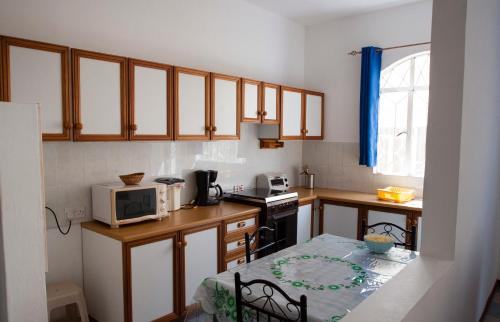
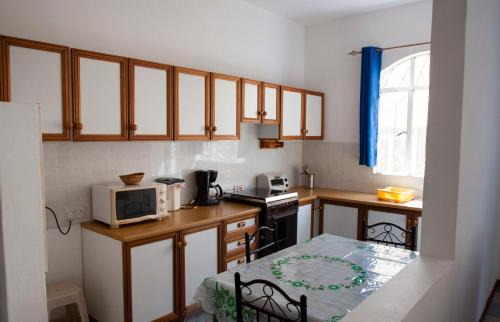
- cereal bowl [363,233,395,255]
